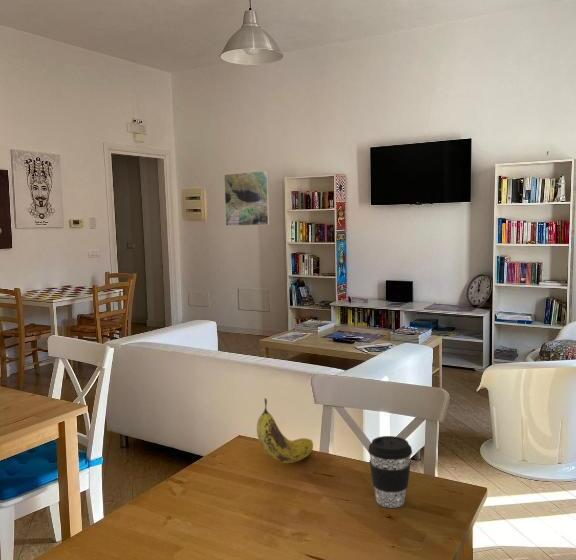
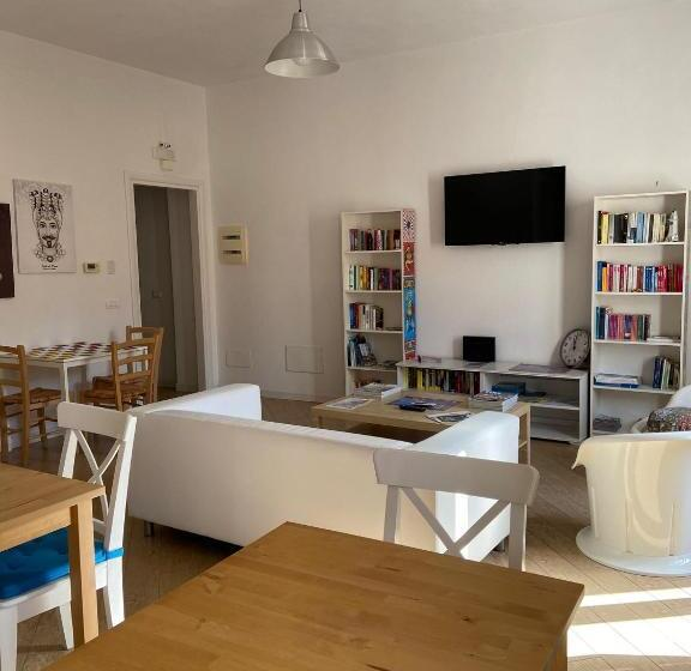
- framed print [223,170,271,227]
- fruit [256,397,314,465]
- coffee cup [367,435,413,509]
